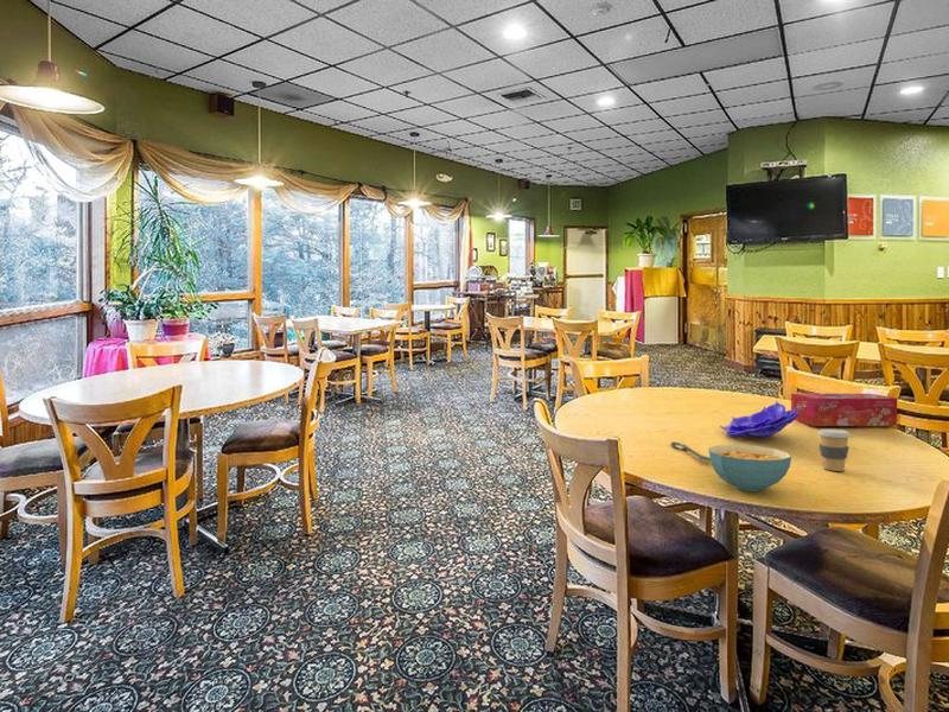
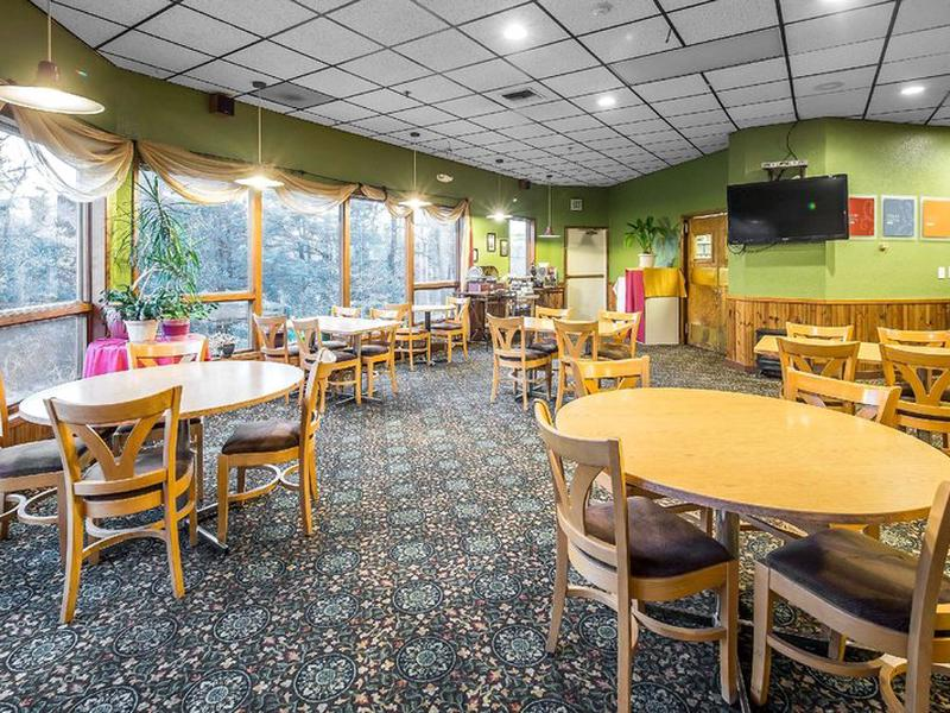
- decorative bowl [719,400,800,438]
- tissue box [790,393,898,427]
- coffee cup [816,428,853,472]
- spoon [670,440,711,463]
- cereal bowl [707,444,792,492]
